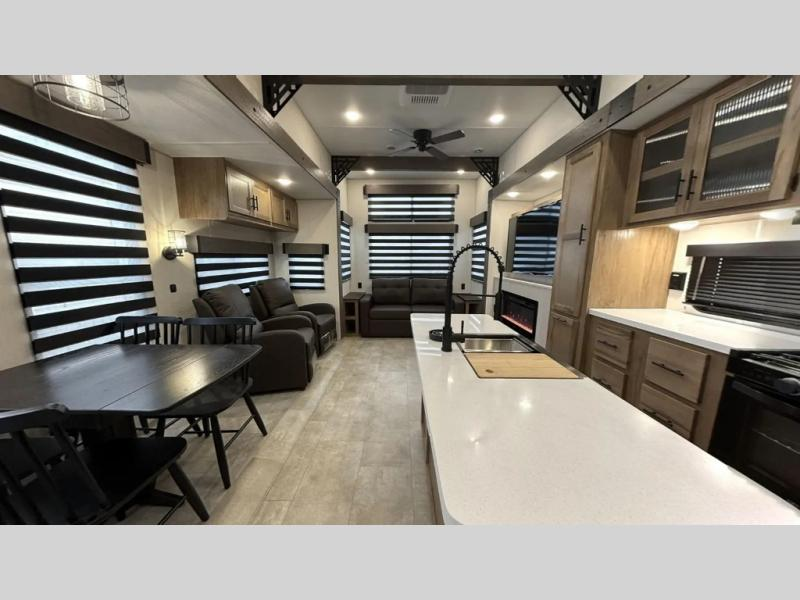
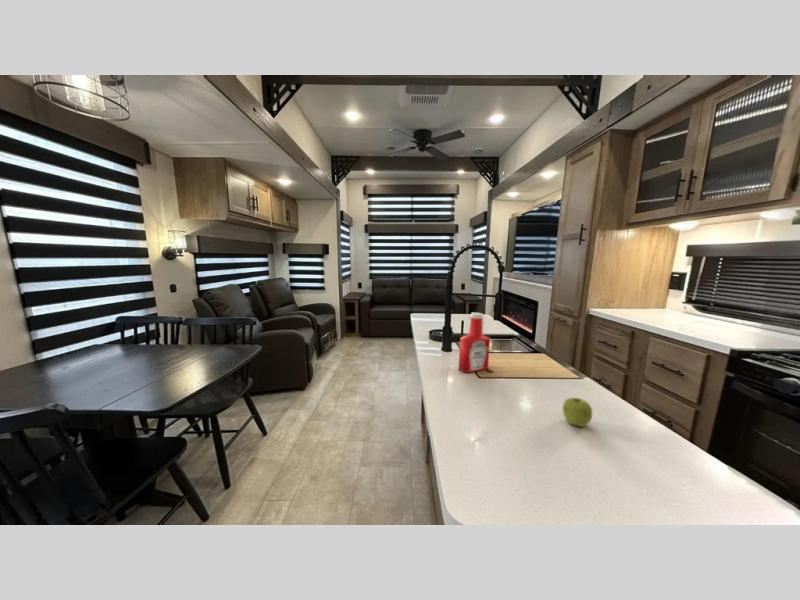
+ fruit [562,397,593,428]
+ soap bottle [457,312,491,374]
